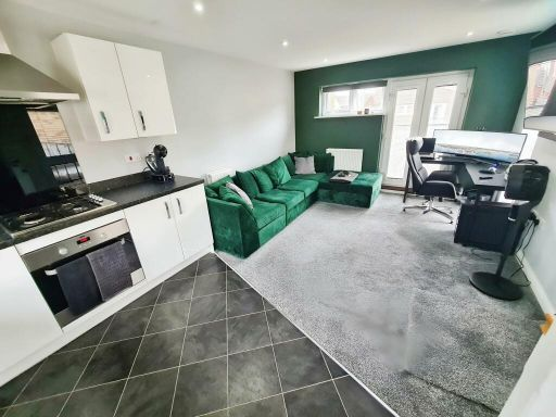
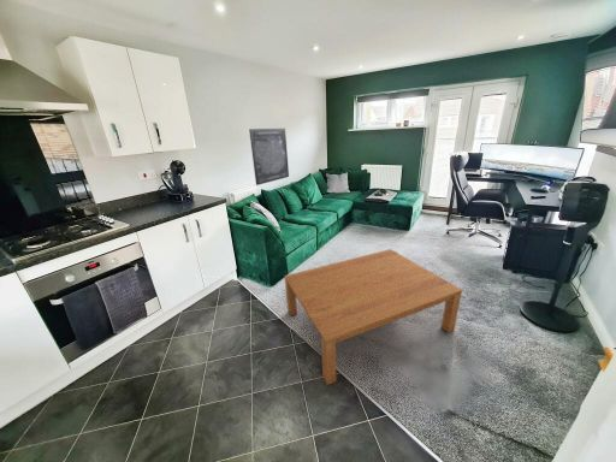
+ wall art [248,128,290,186]
+ coffee table [283,248,464,386]
